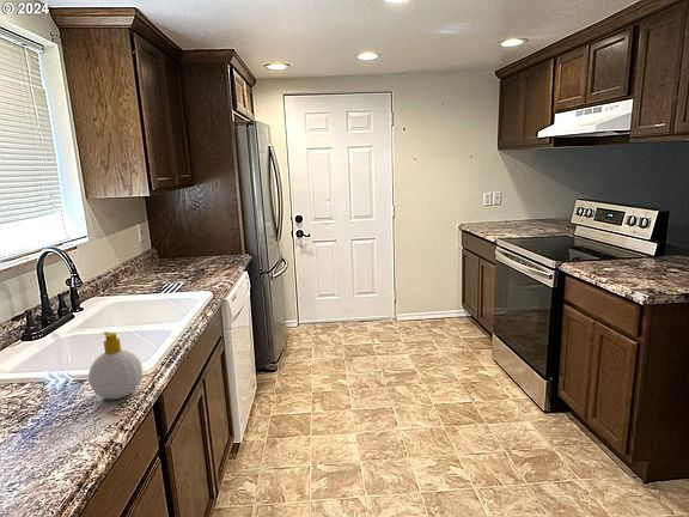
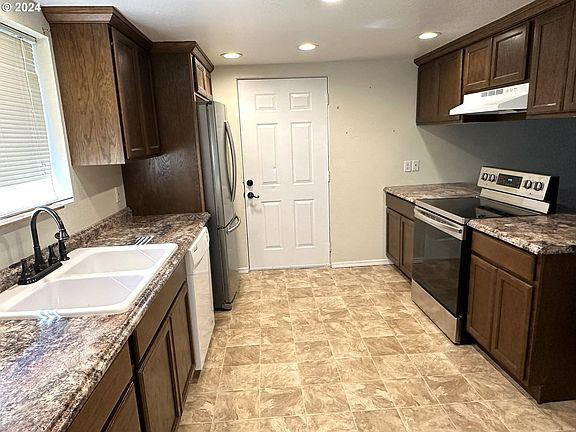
- soap bottle [87,330,144,401]
